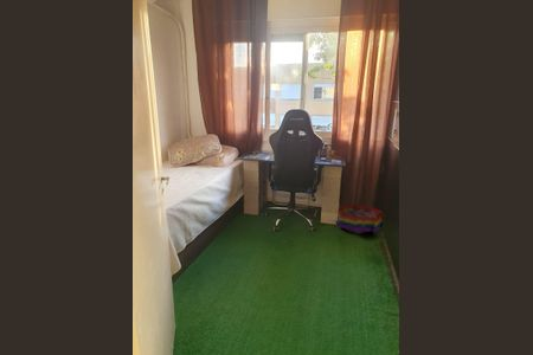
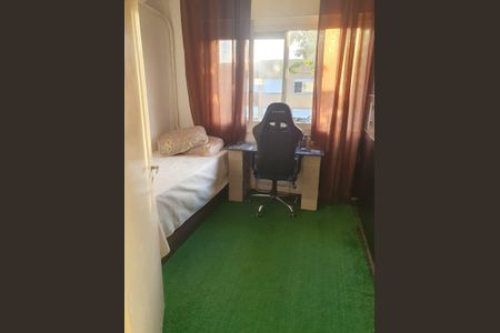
- storage bin [334,204,384,234]
